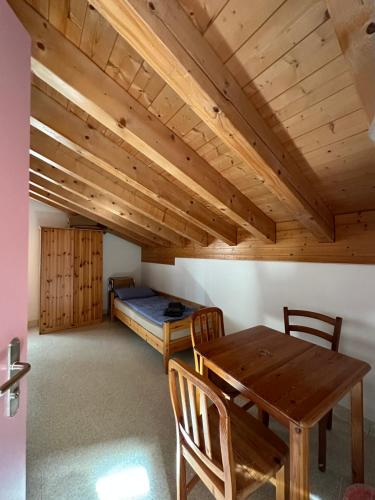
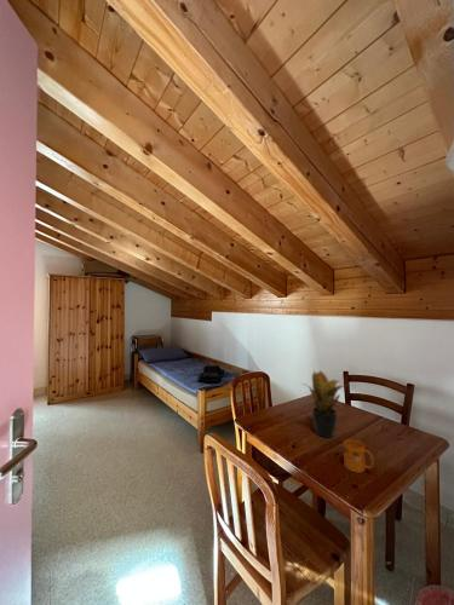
+ mug [343,438,375,474]
+ potted plant [300,370,349,439]
